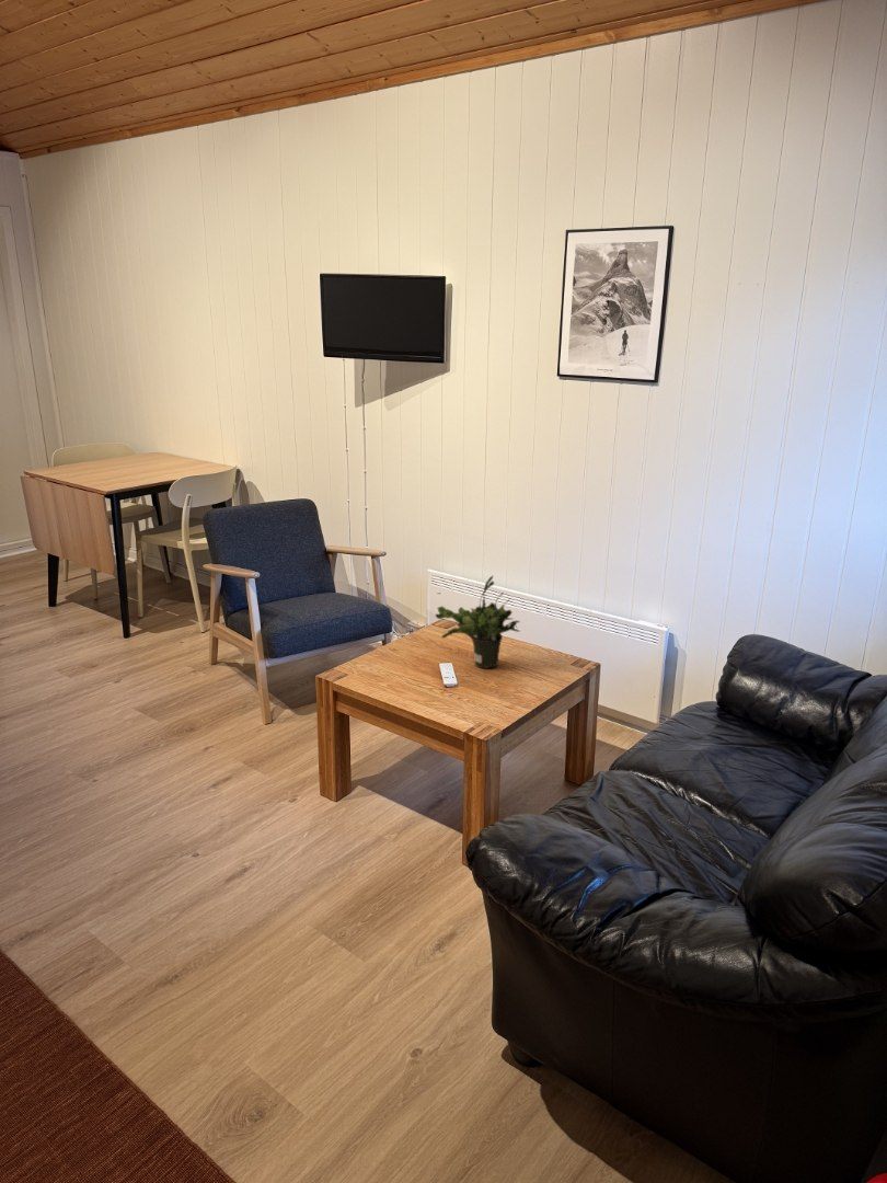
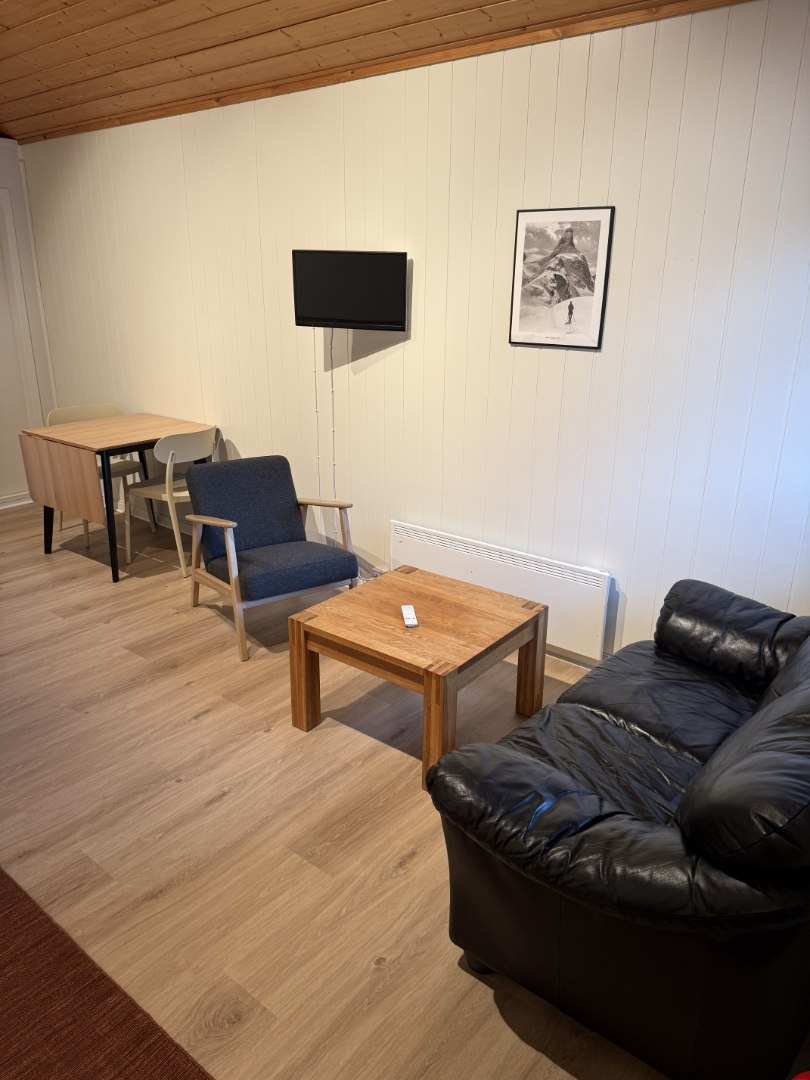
- potted plant [434,575,520,669]
